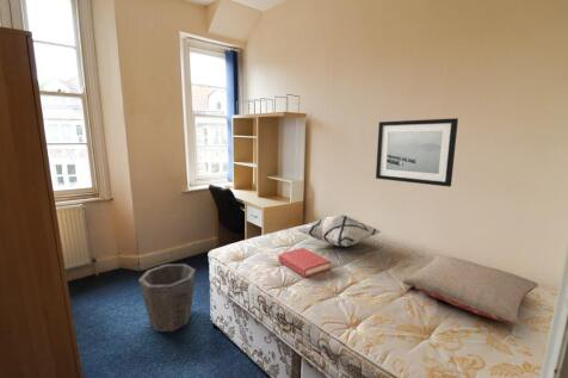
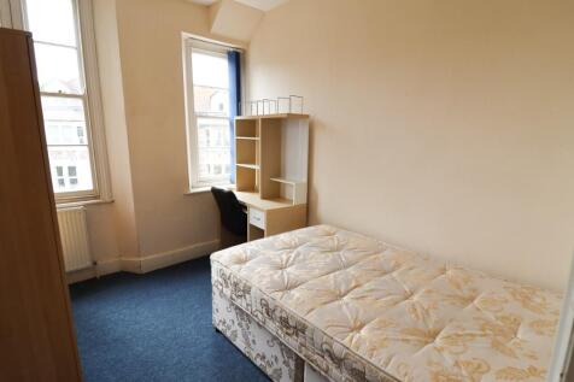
- wall art [375,117,459,188]
- decorative pillow [296,213,382,248]
- waste bin [137,262,197,333]
- pillow [401,254,539,327]
- hardback book [278,247,332,278]
